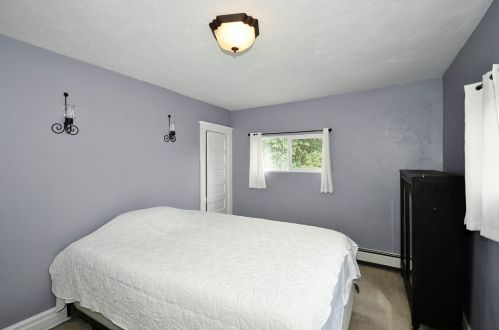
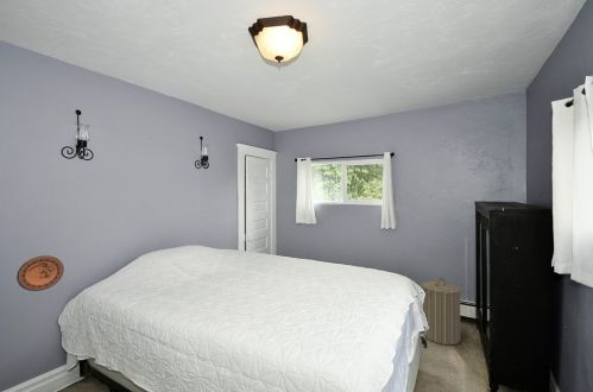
+ decorative plate [15,254,65,292]
+ laundry hamper [421,277,461,346]
